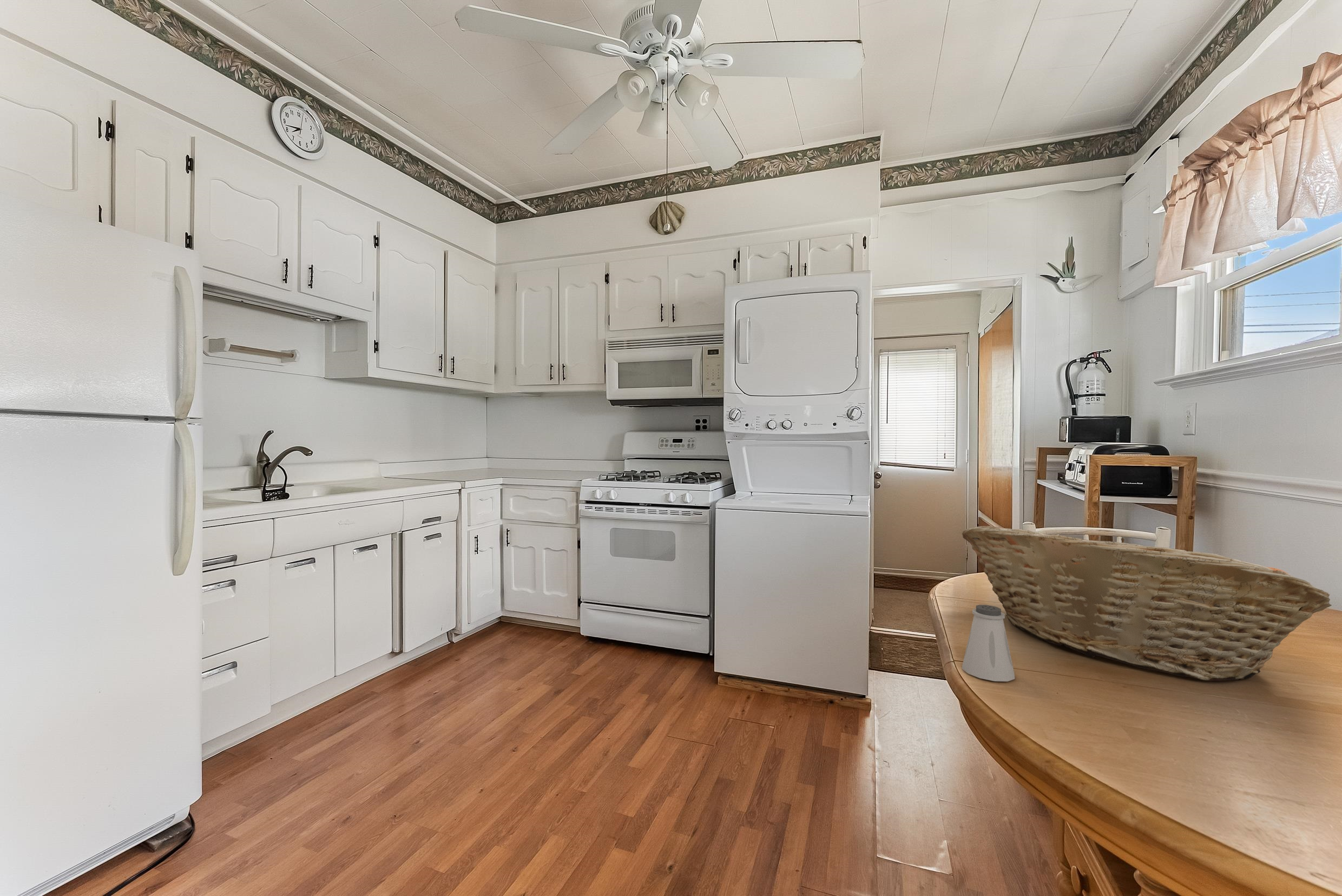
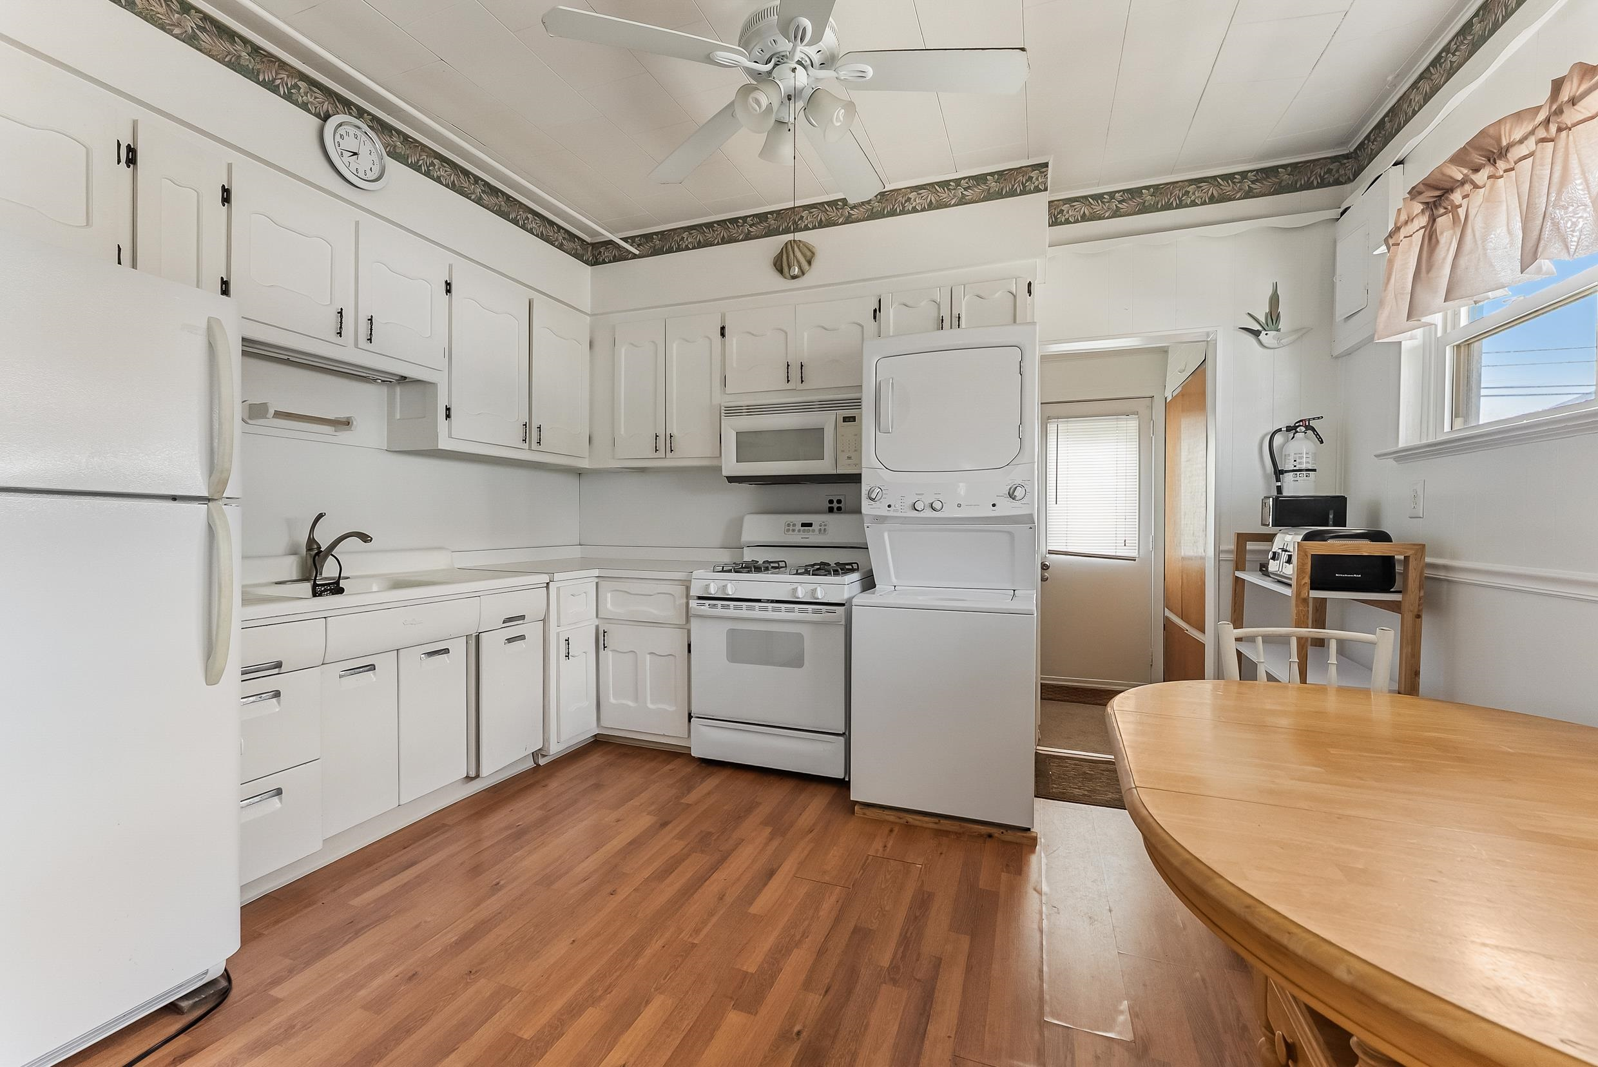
- saltshaker [962,604,1015,682]
- fruit basket [962,525,1332,681]
